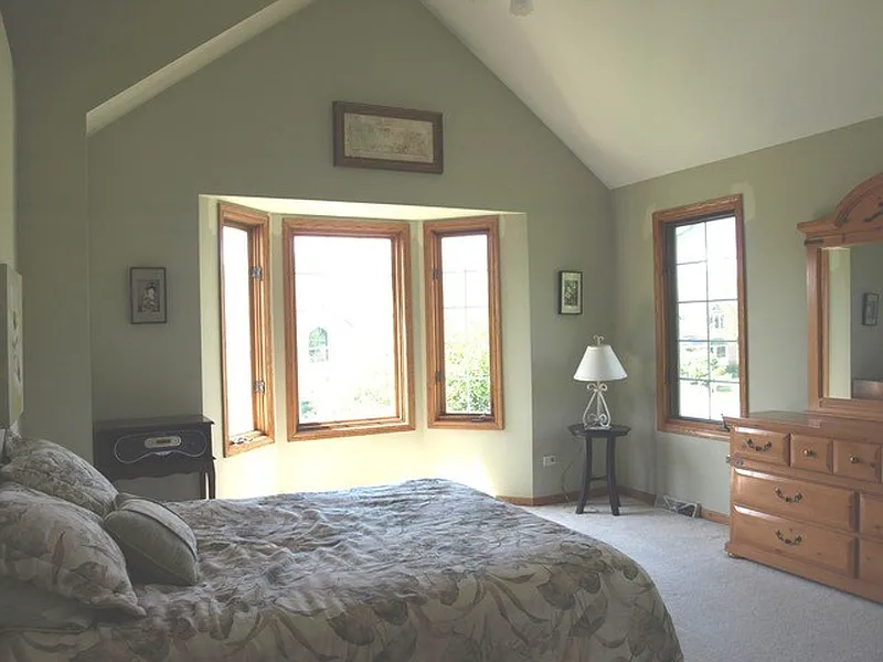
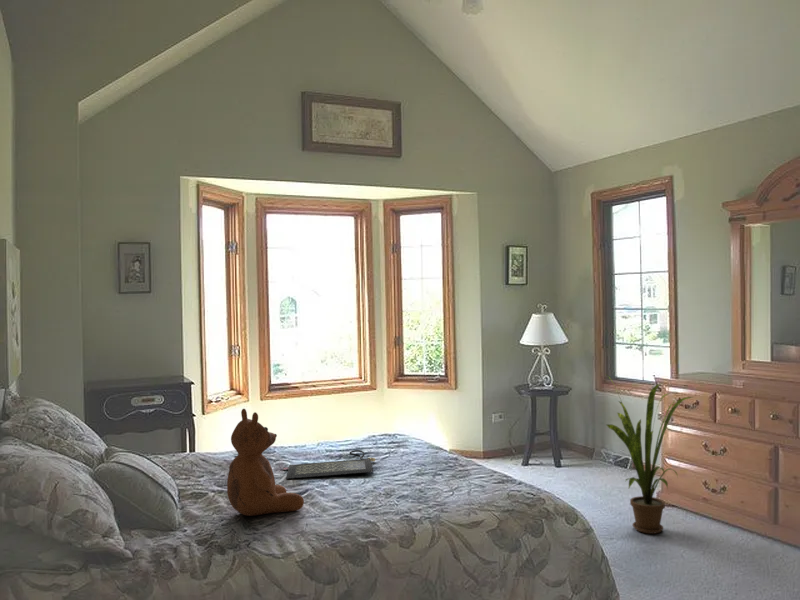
+ clutch bag [282,449,376,480]
+ teddy bear [226,408,305,517]
+ house plant [605,373,693,535]
